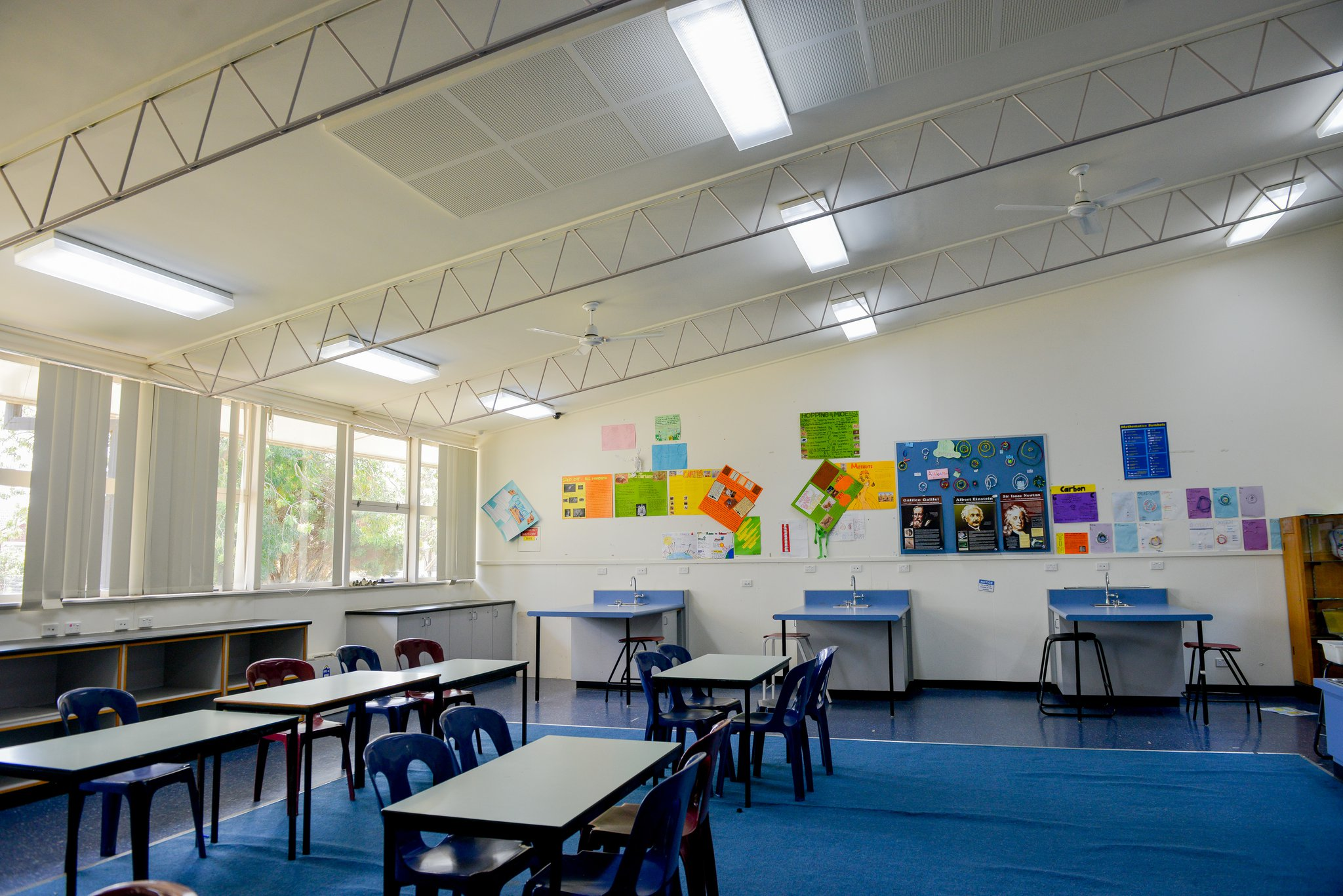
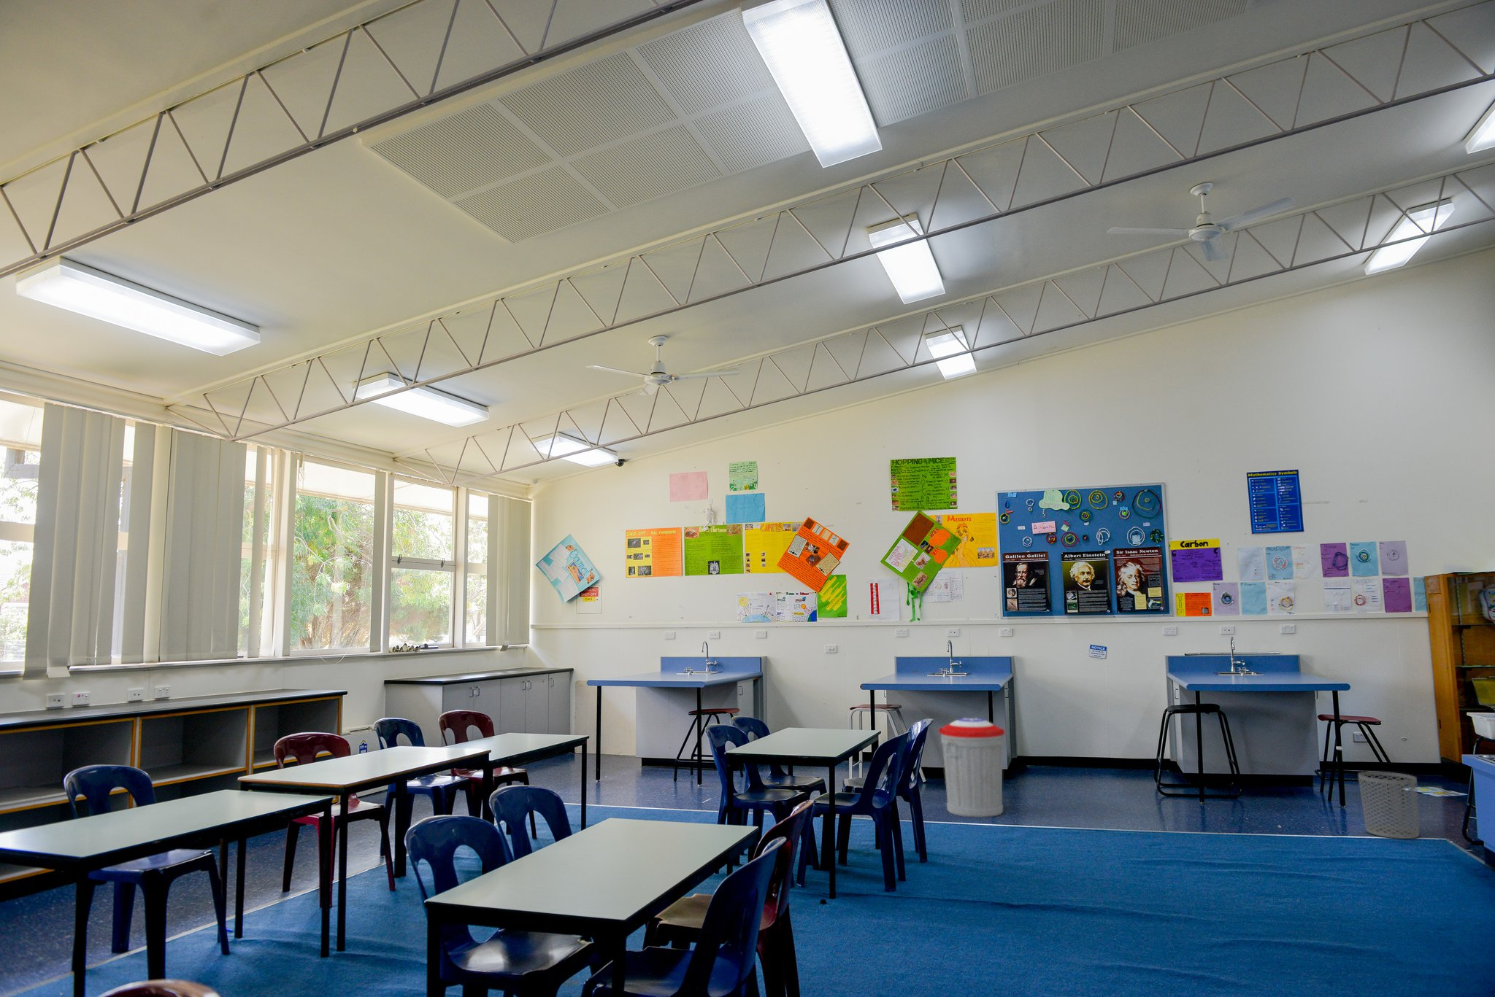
+ trash can [938,717,1005,818]
+ waste bin [1358,771,1419,839]
